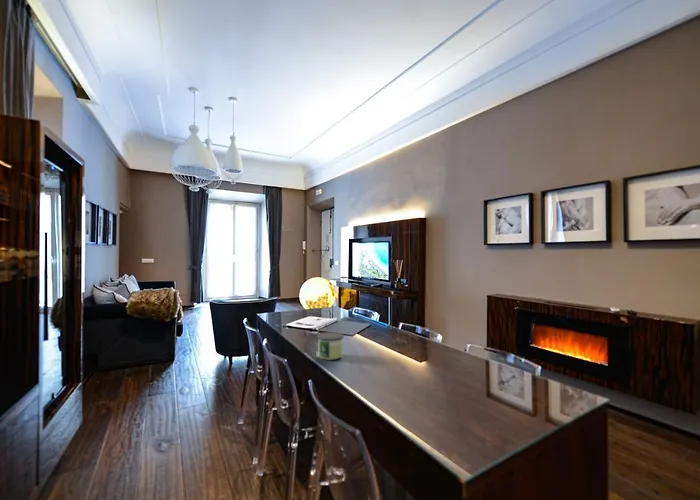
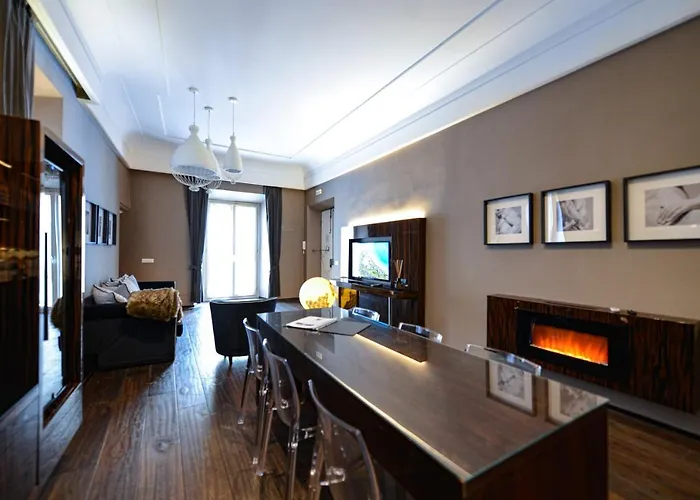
- candle [316,331,344,361]
